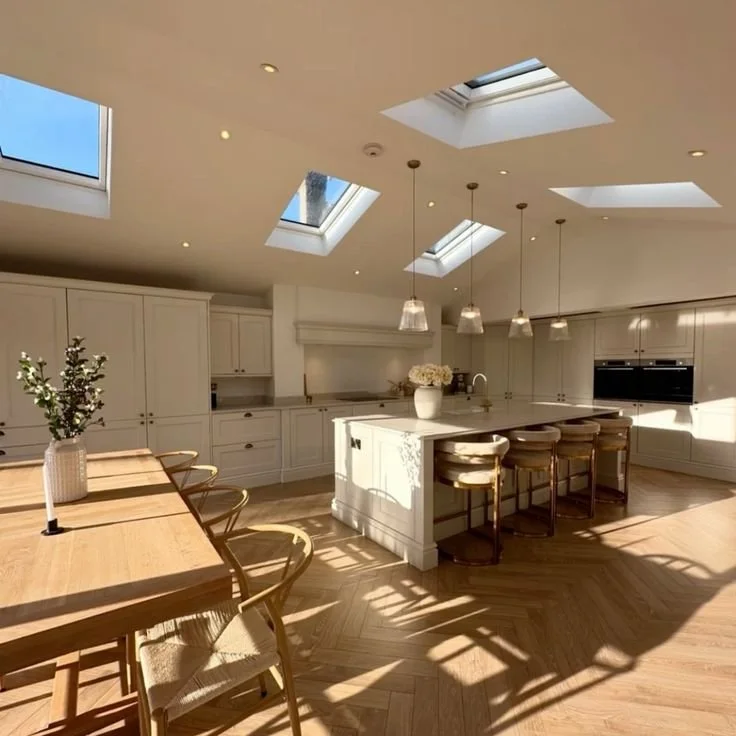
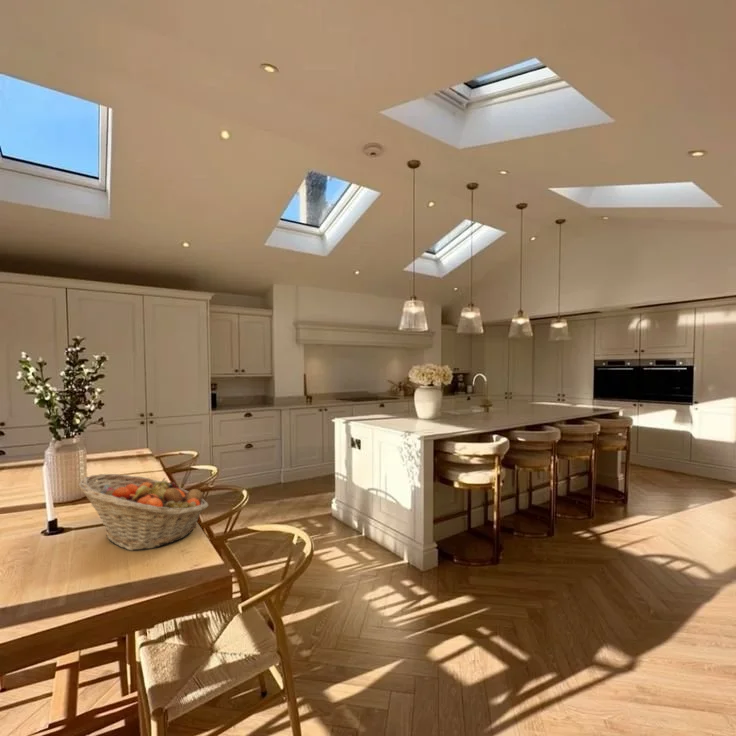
+ fruit basket [77,473,210,552]
